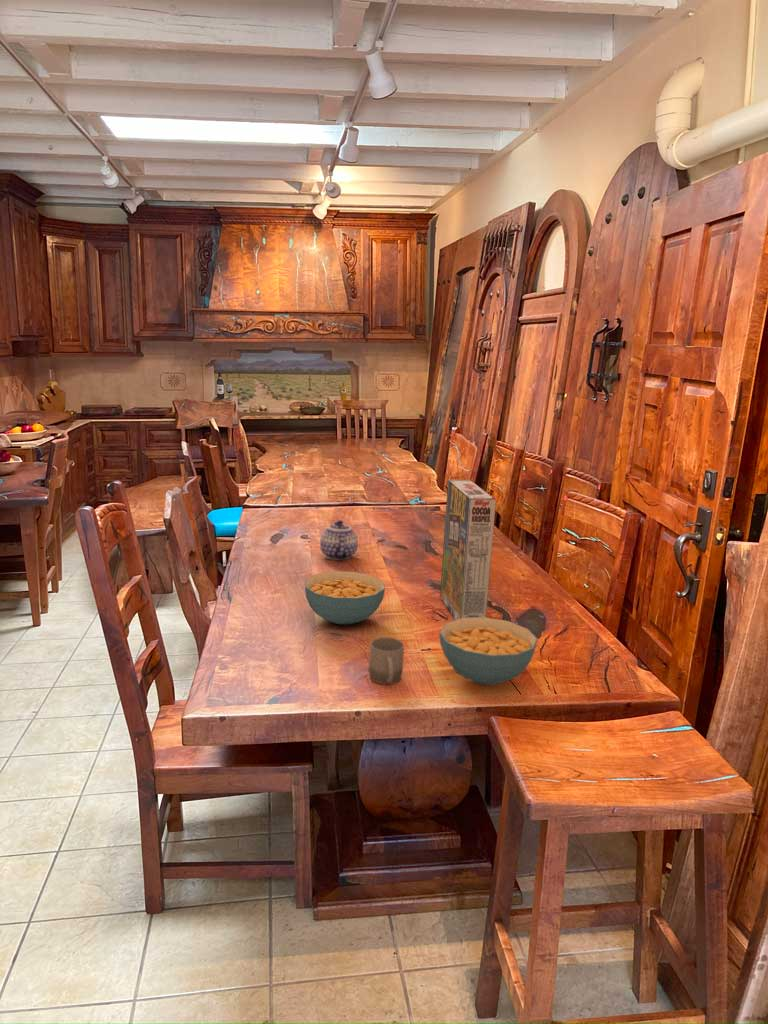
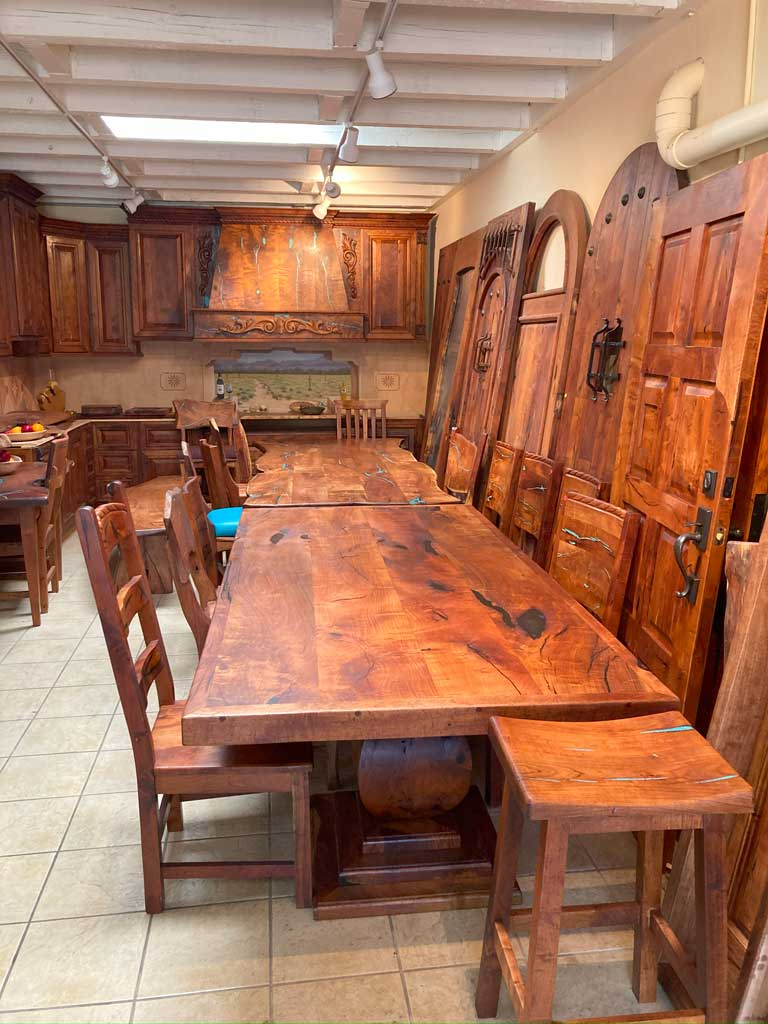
- cup [368,636,405,685]
- teapot [319,519,359,560]
- cereal bowl [438,616,538,686]
- cereal box [439,479,497,620]
- cereal bowl [304,570,386,625]
